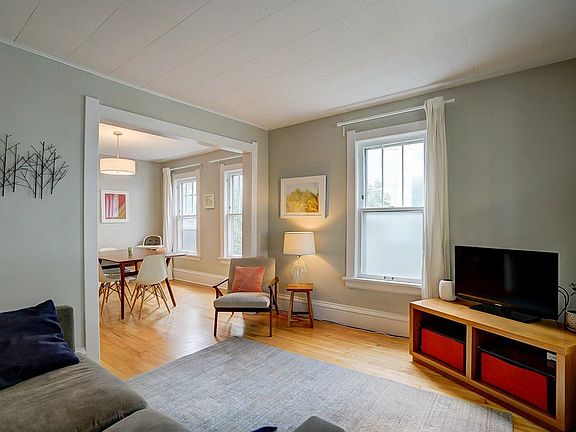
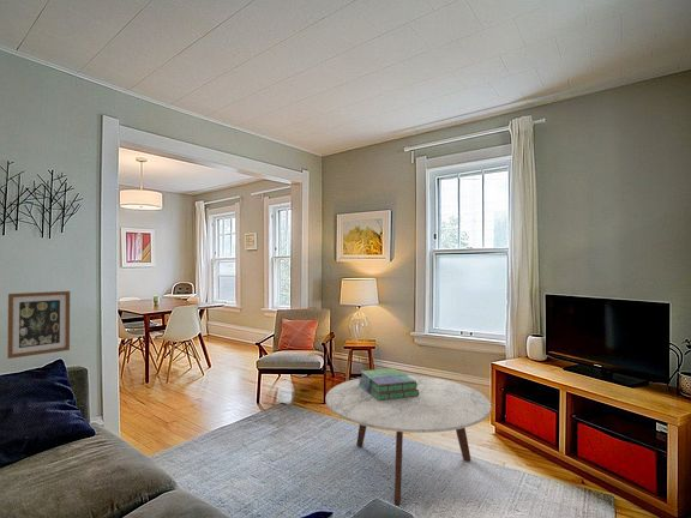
+ coffee table [325,374,492,507]
+ stack of books [357,367,419,400]
+ wall art [6,290,71,360]
